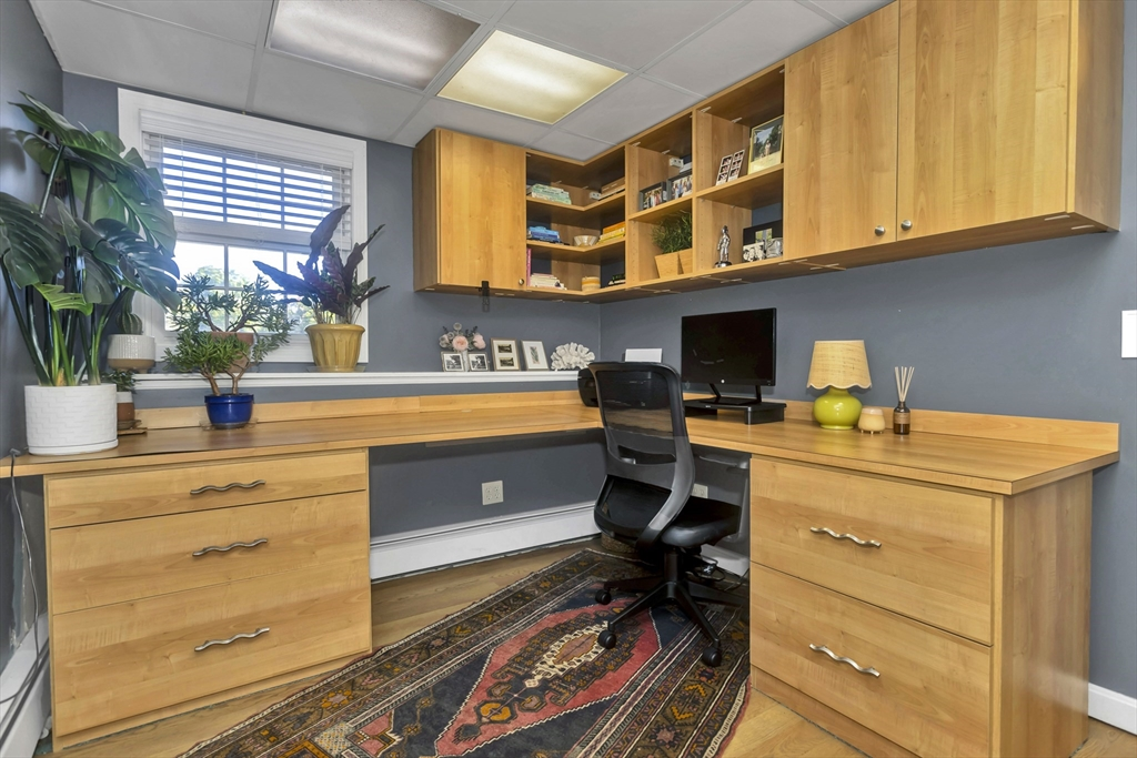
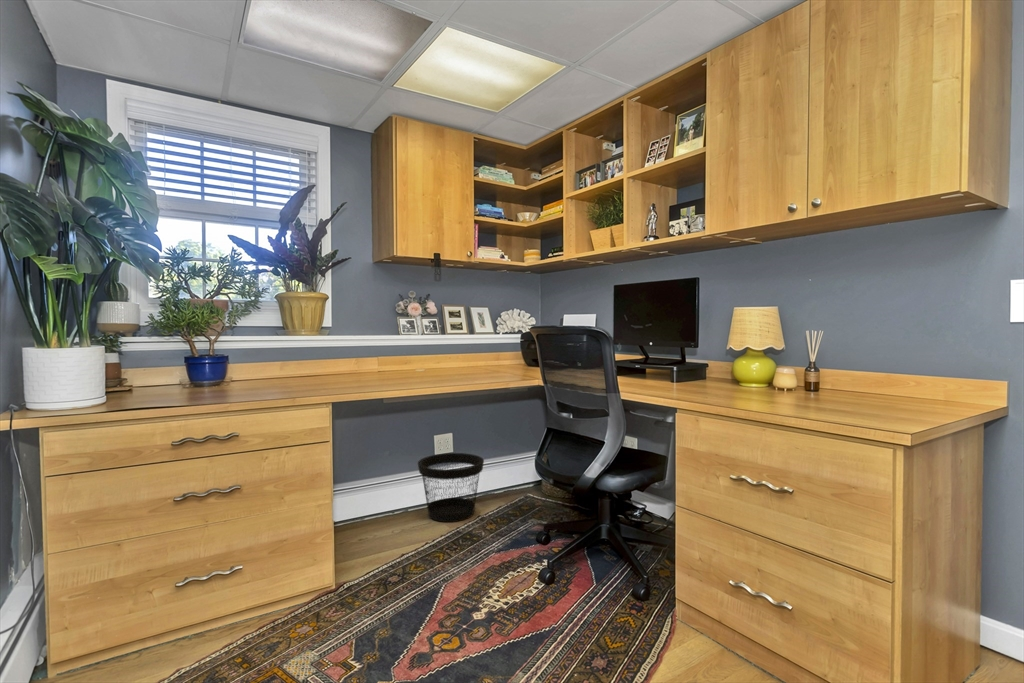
+ wastebasket [417,452,485,523]
